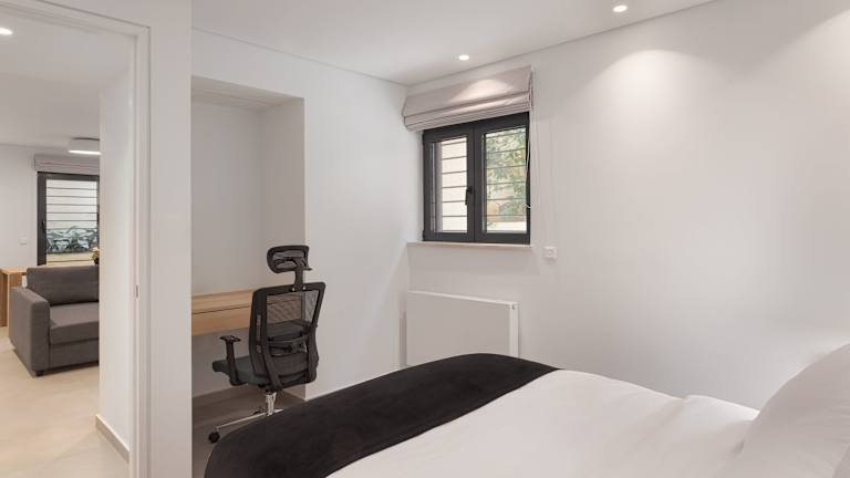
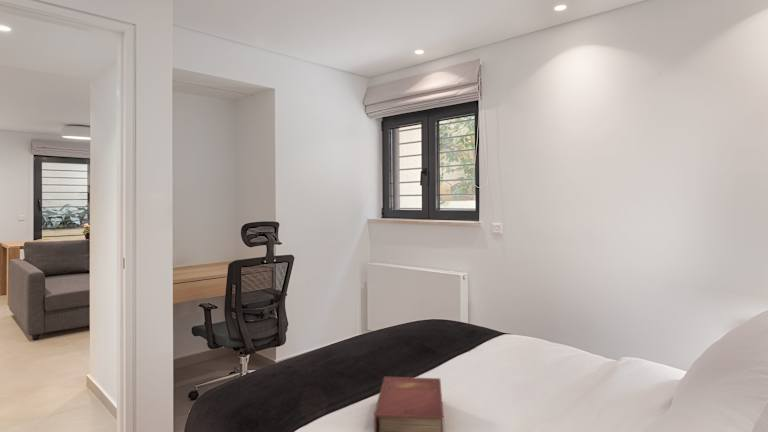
+ book [373,376,445,432]
